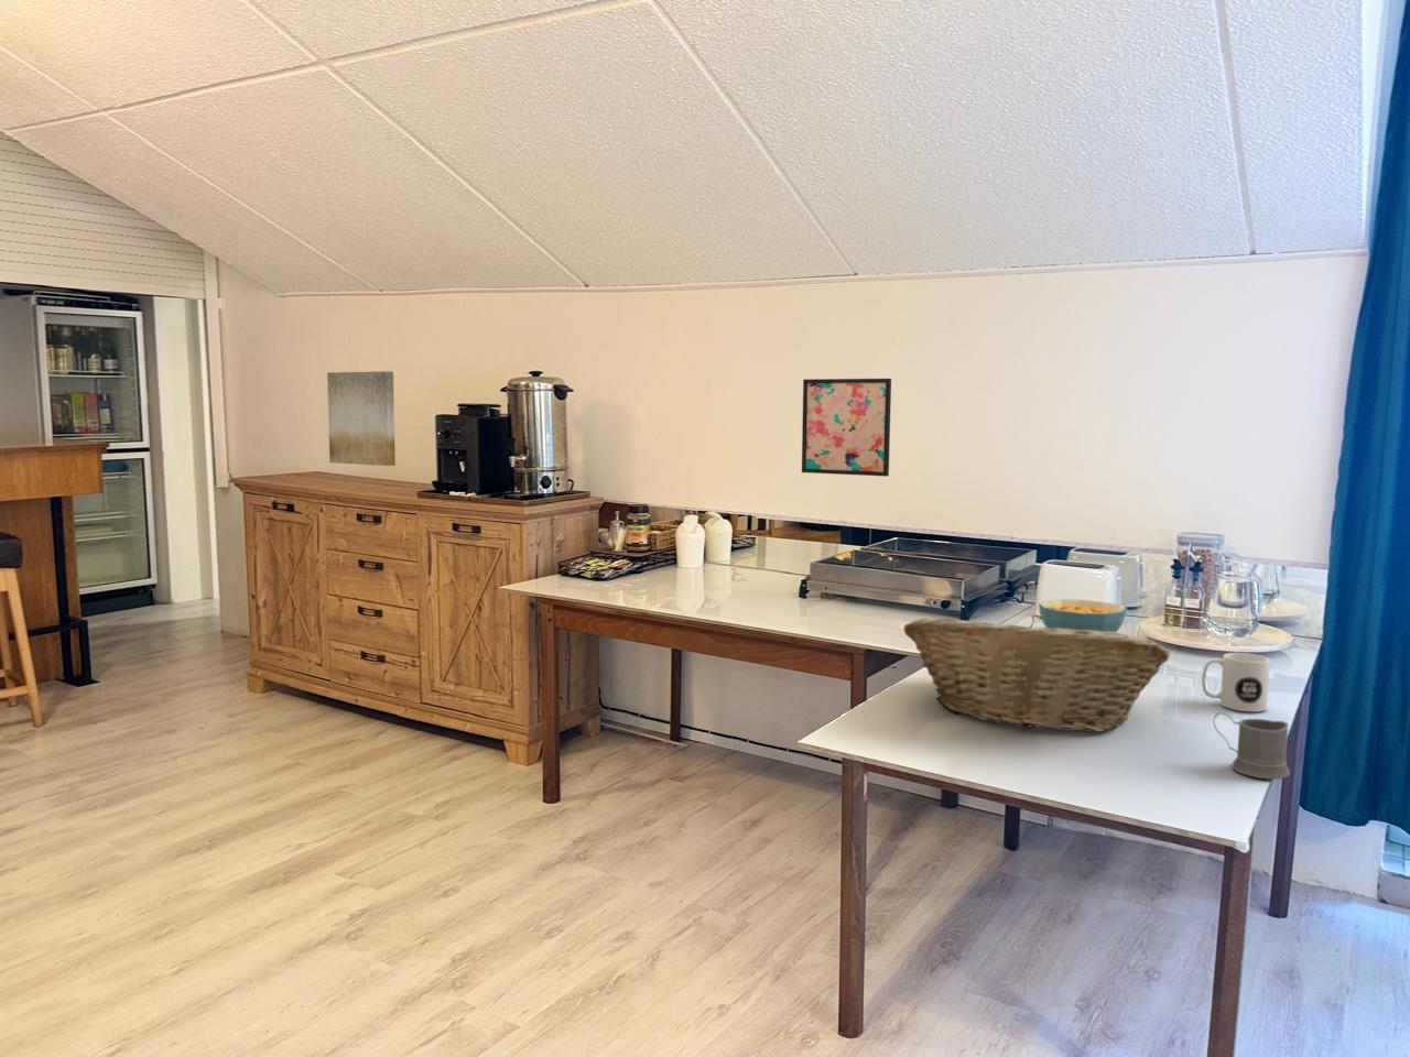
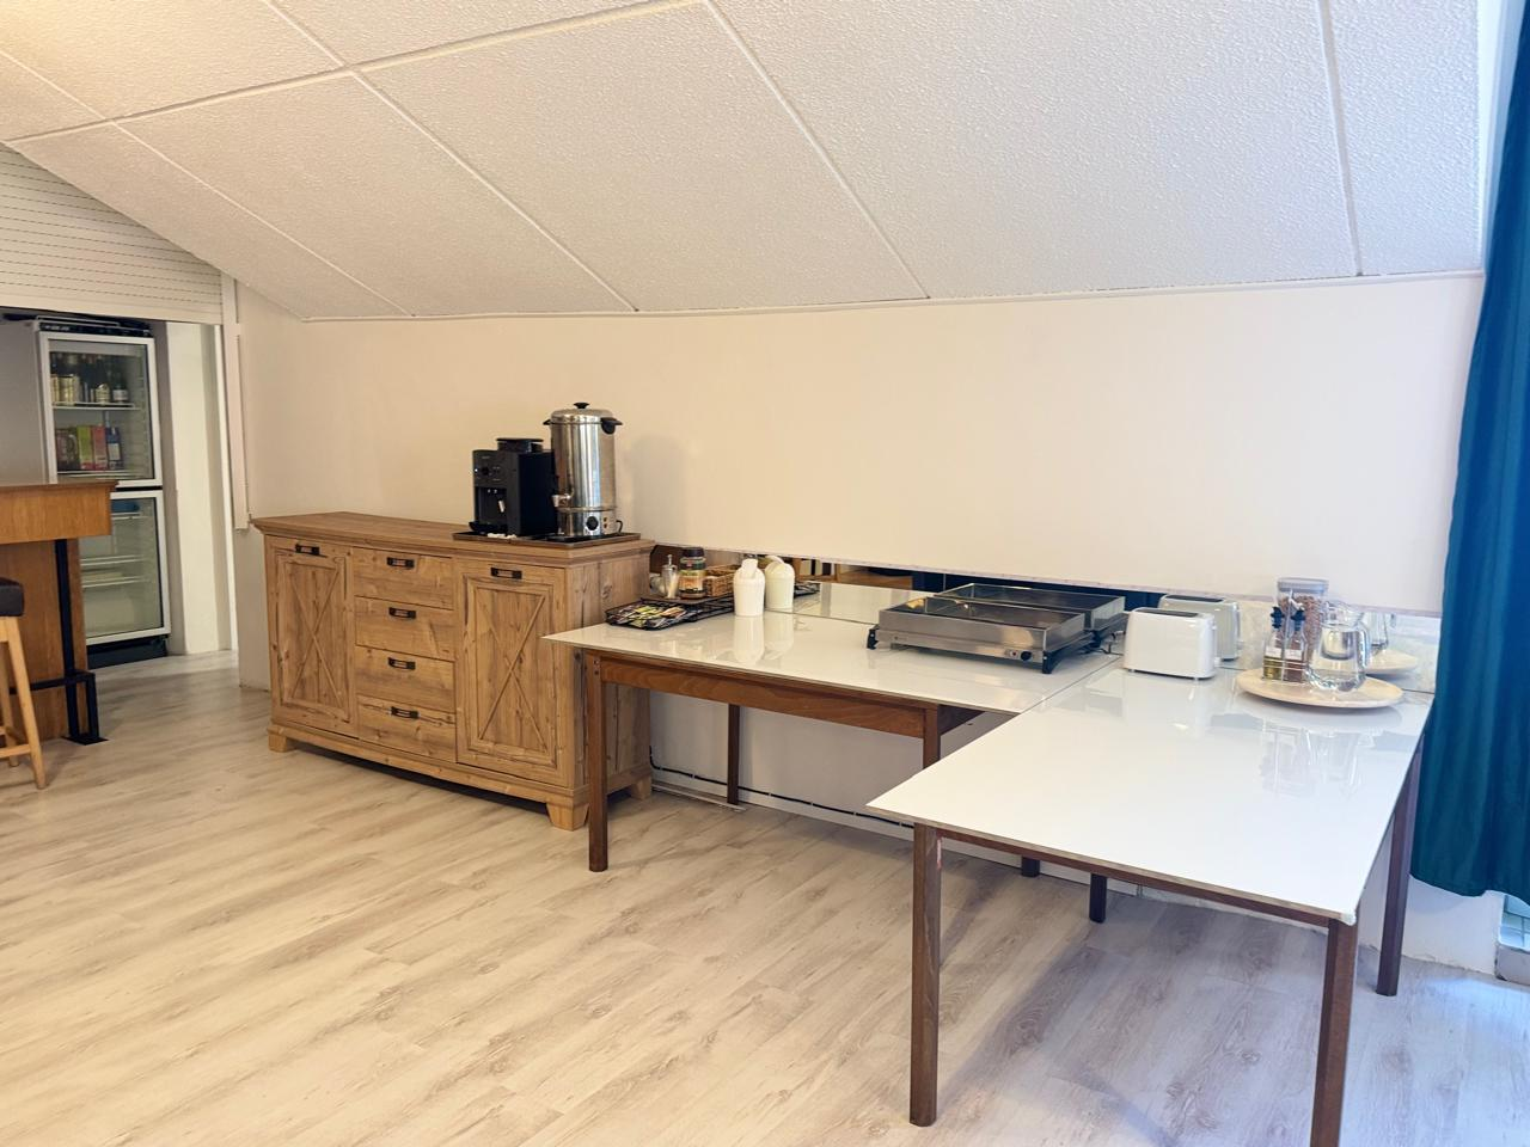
- mug [1212,712,1291,781]
- cereal bowl [1038,597,1127,632]
- wall art [800,378,893,477]
- fruit basket [903,615,1171,733]
- mug [1200,652,1271,713]
- wall art [326,370,396,466]
